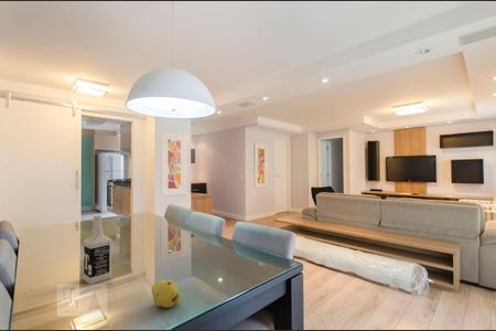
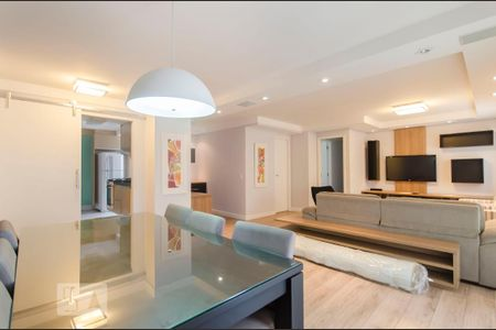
- vodka [82,214,112,285]
- fruit [151,279,181,309]
